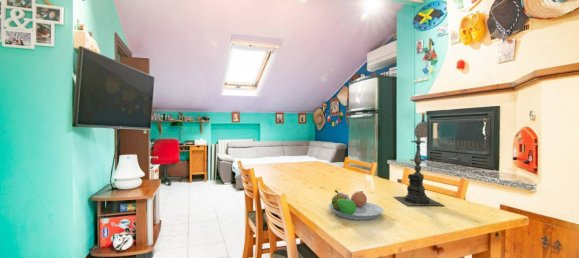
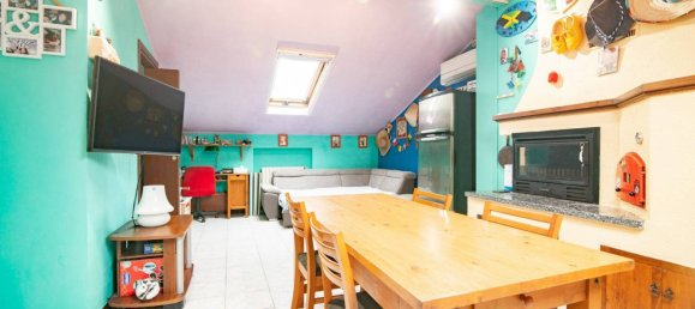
- candle holder [393,130,446,207]
- fruit bowl [328,189,385,221]
